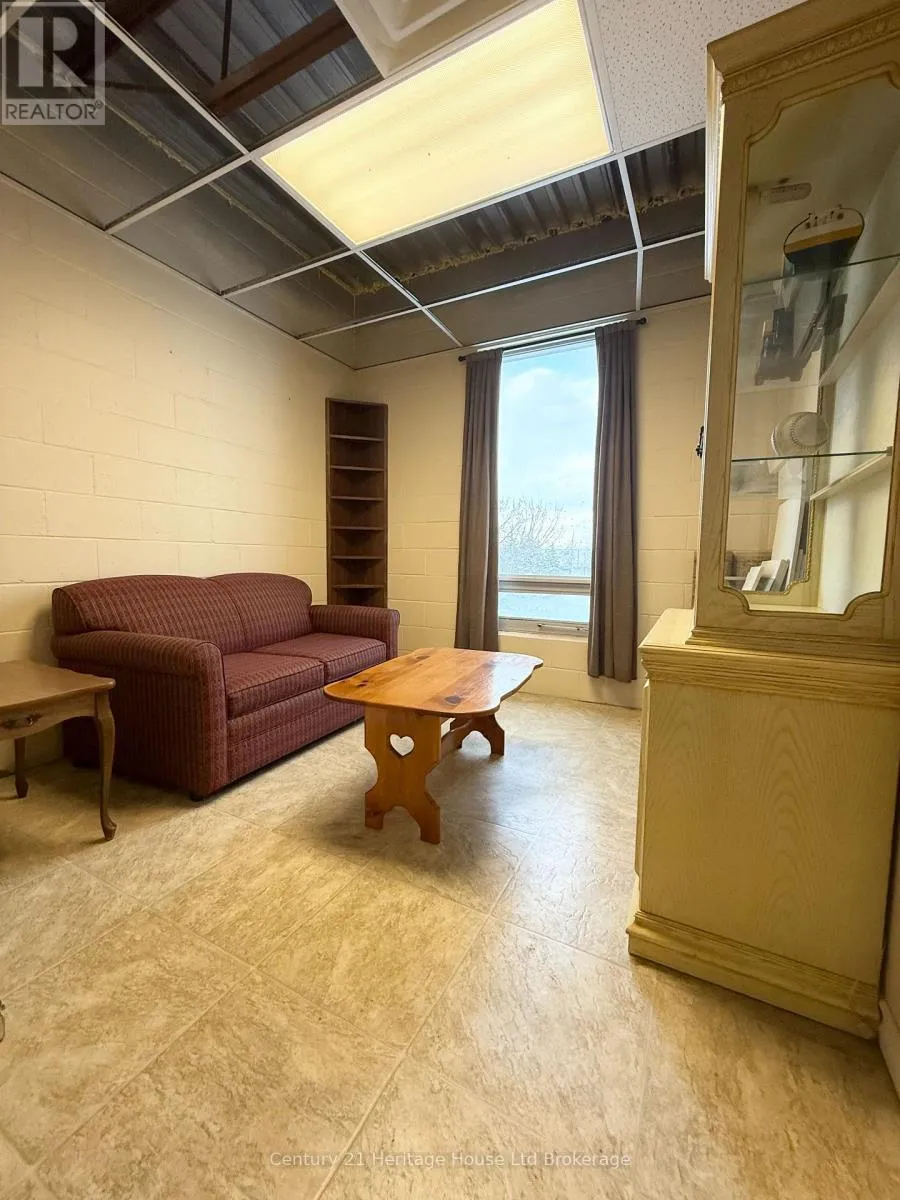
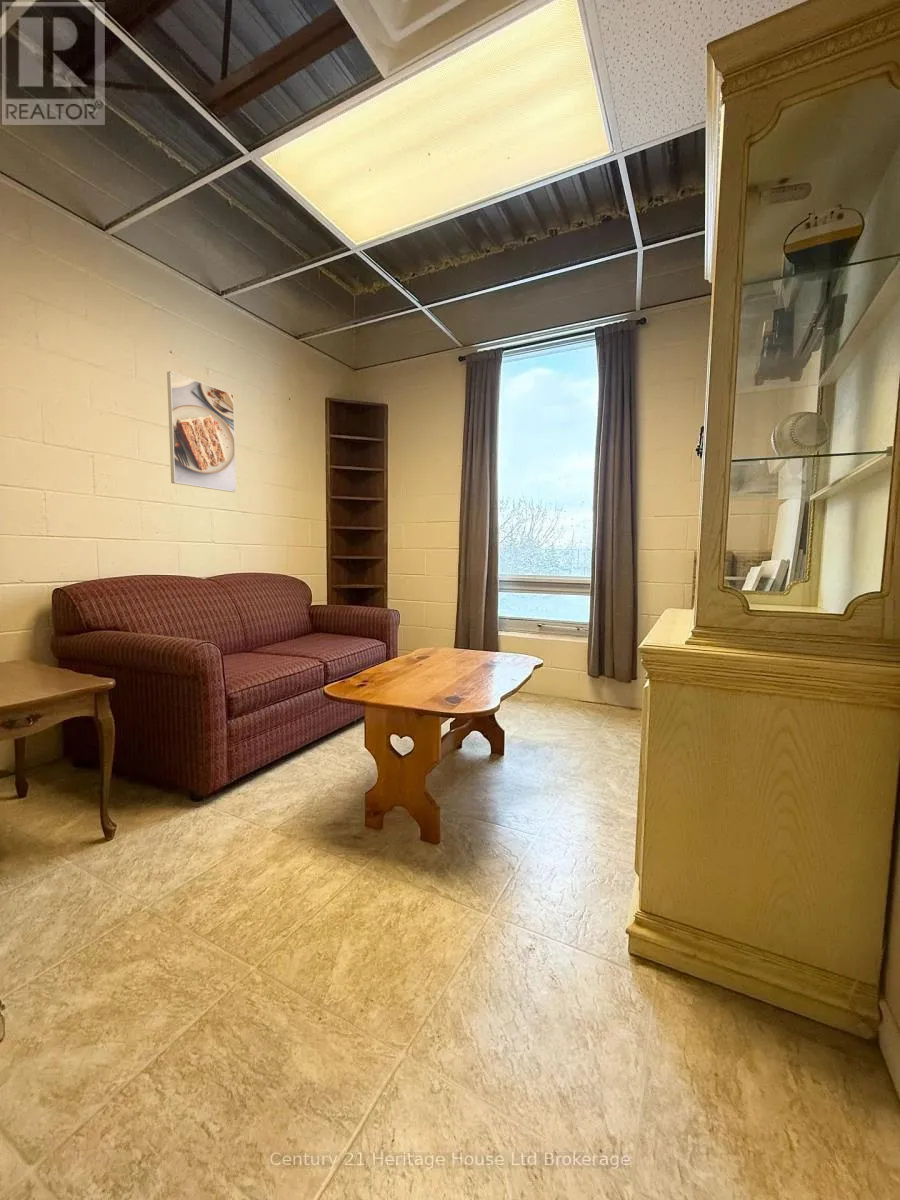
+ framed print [166,370,237,493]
